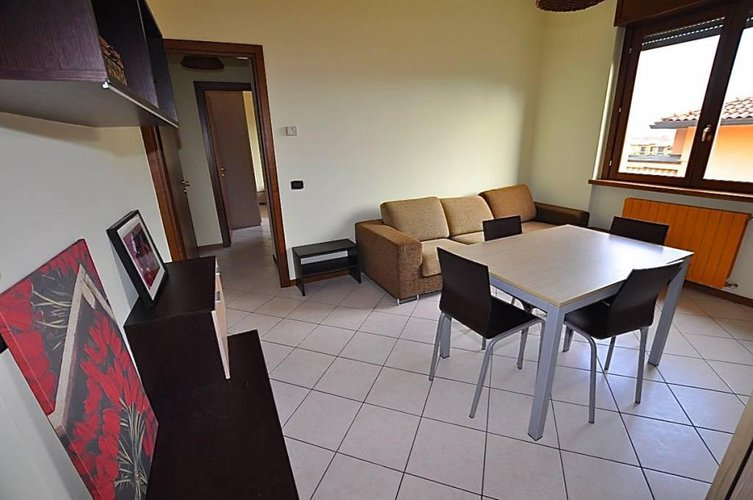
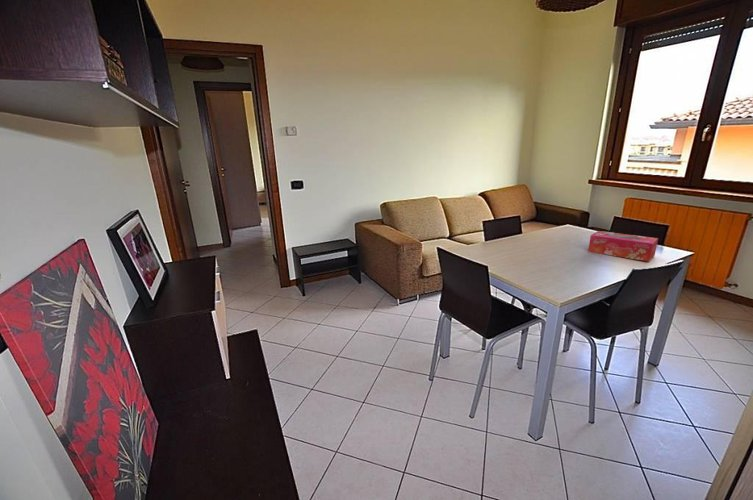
+ tissue box [587,230,659,262]
